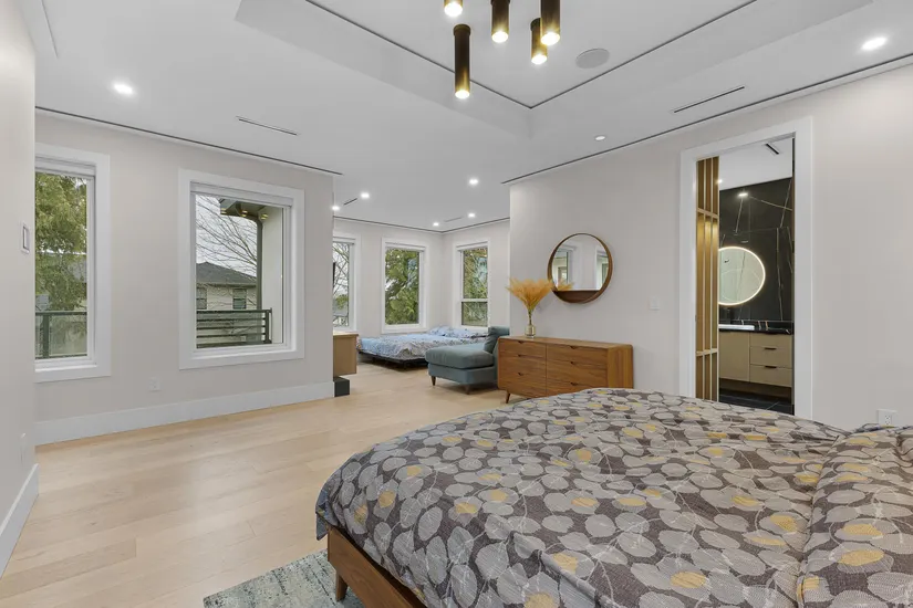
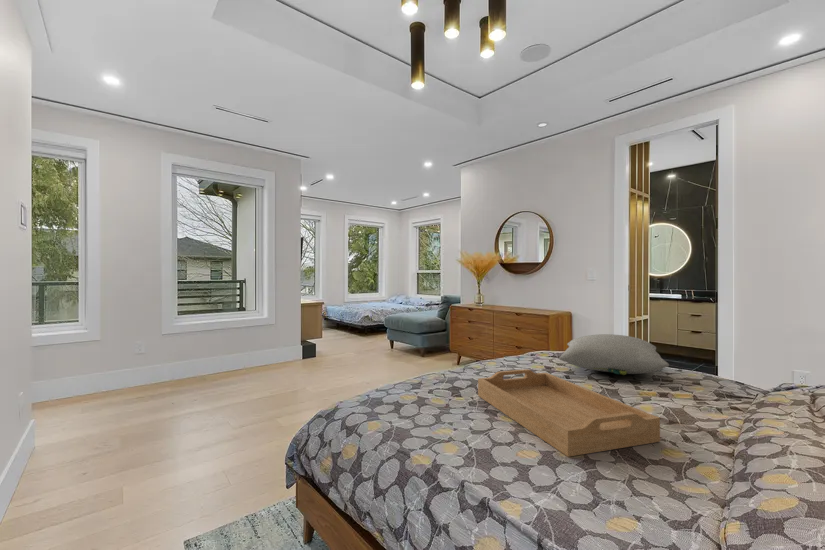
+ pillow [558,333,670,376]
+ serving tray [477,368,661,458]
